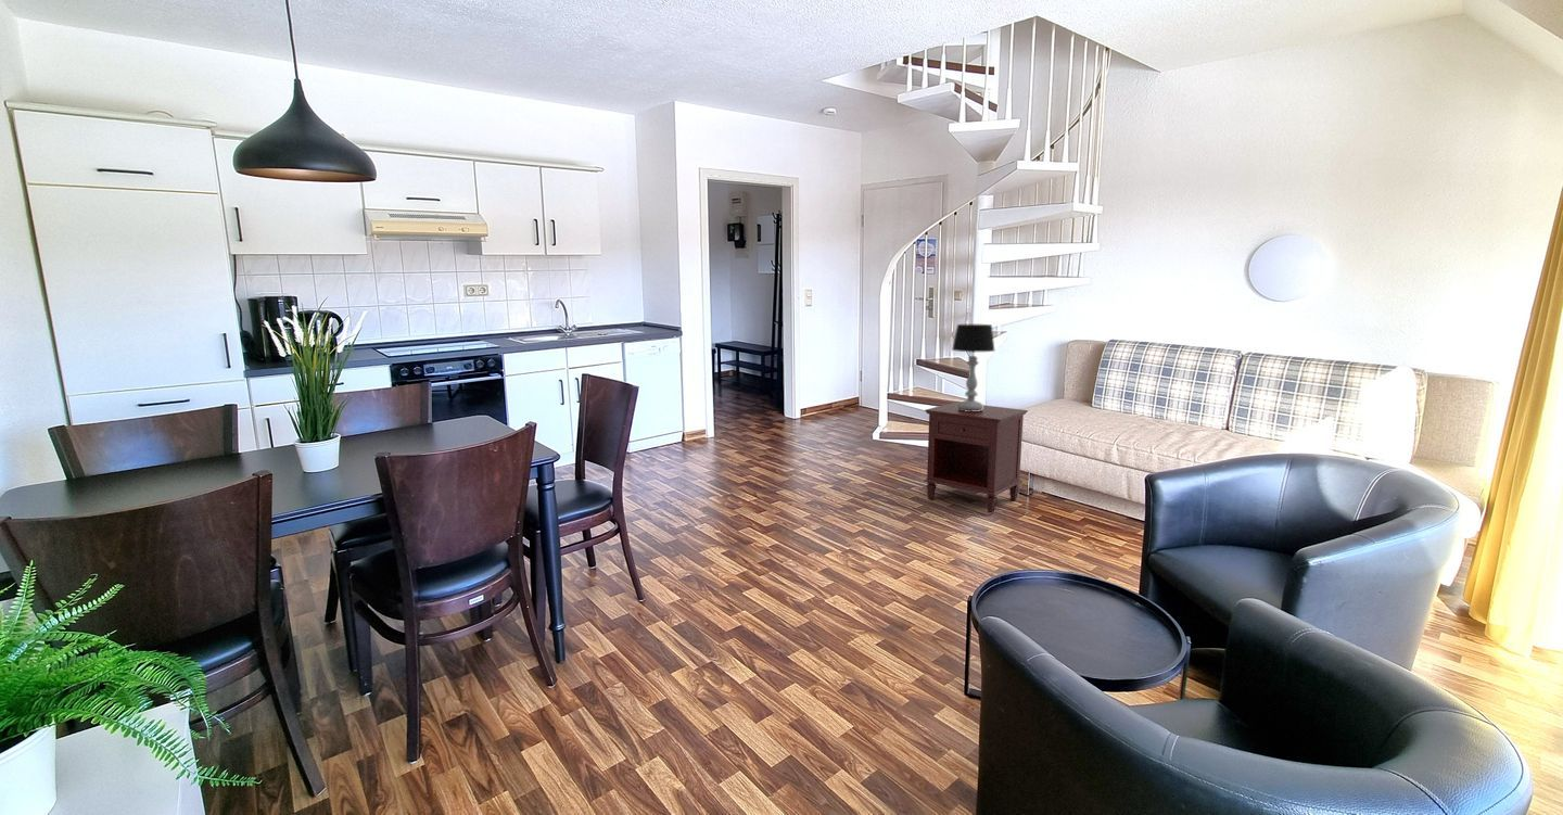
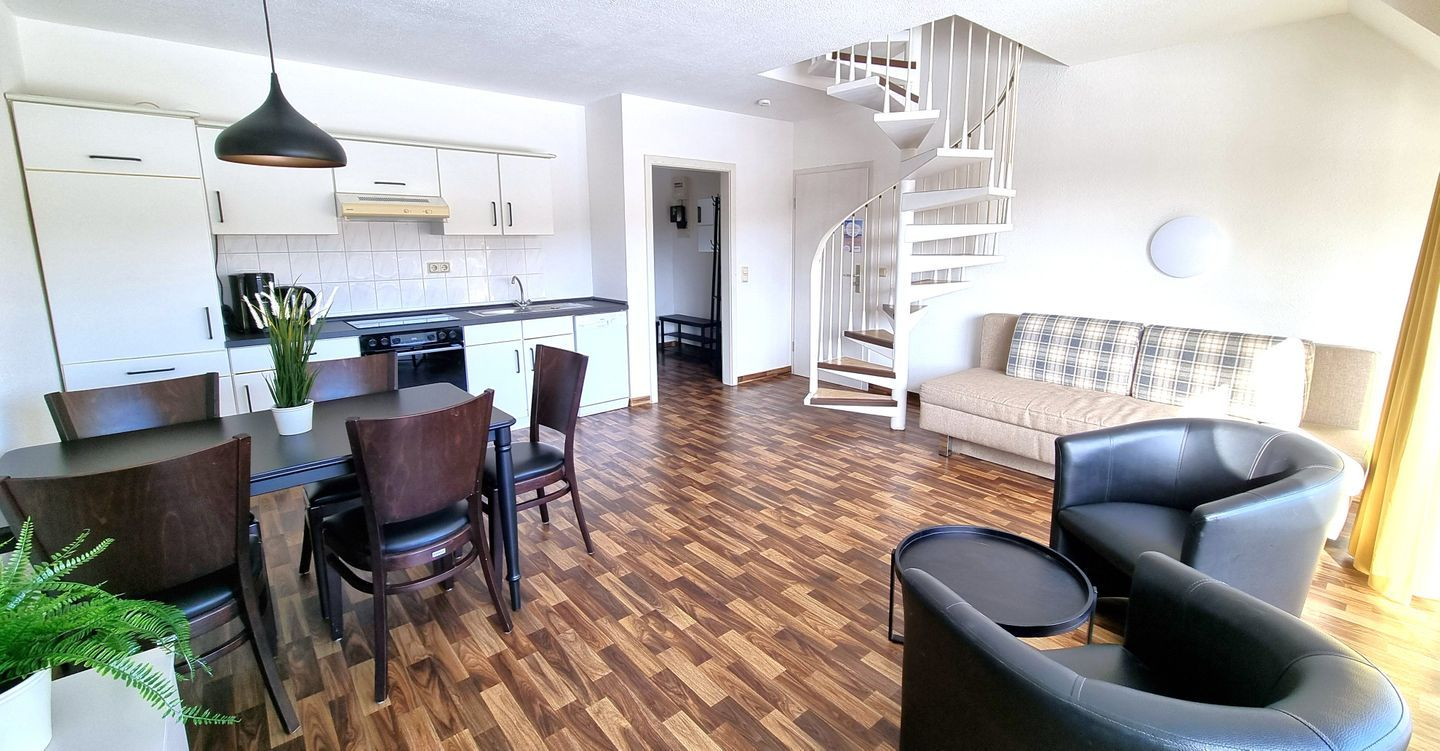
- table lamp [951,323,995,411]
- nightstand [923,400,1029,514]
